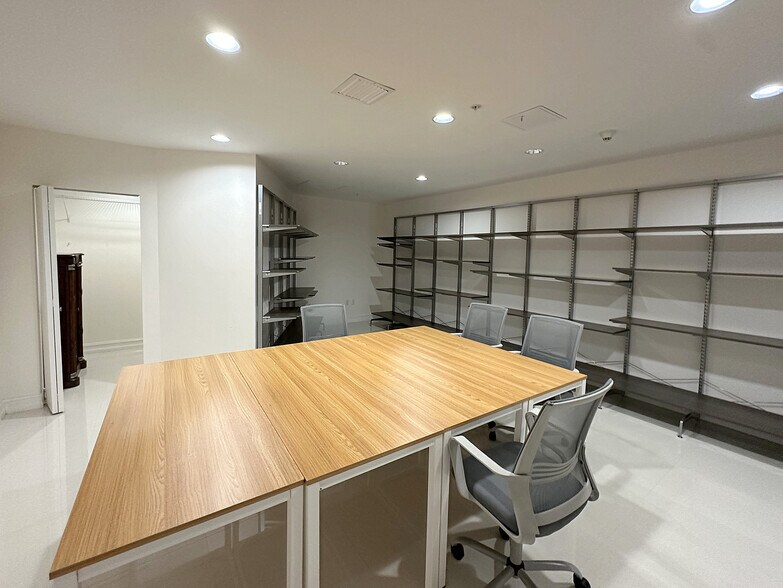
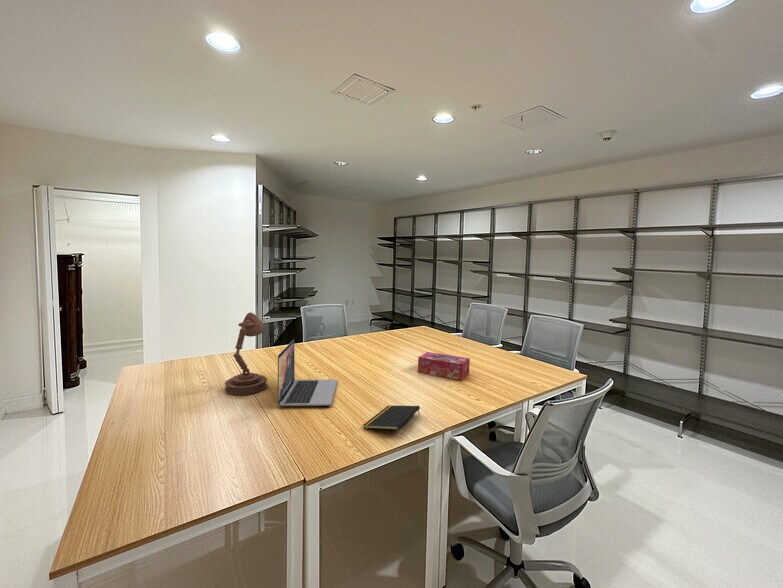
+ desk lamp [224,311,268,396]
+ laptop [277,339,338,407]
+ notepad [363,404,421,431]
+ tissue box [417,351,471,381]
